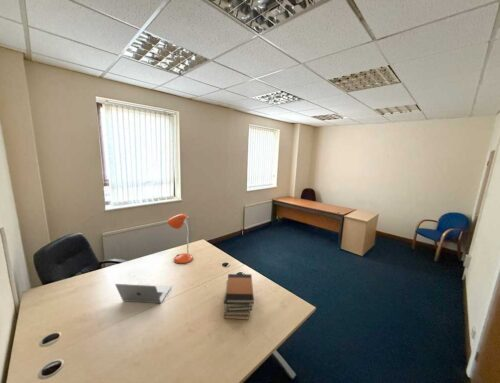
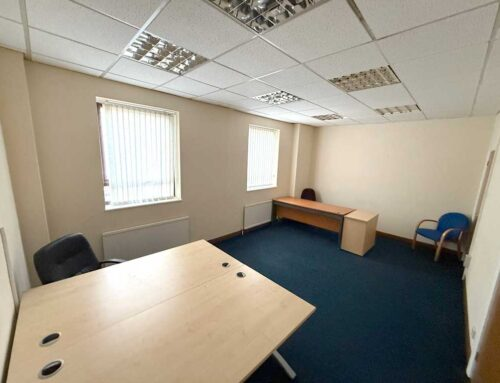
- laptop [114,283,172,304]
- desk lamp [167,213,194,265]
- book stack [223,273,255,321]
